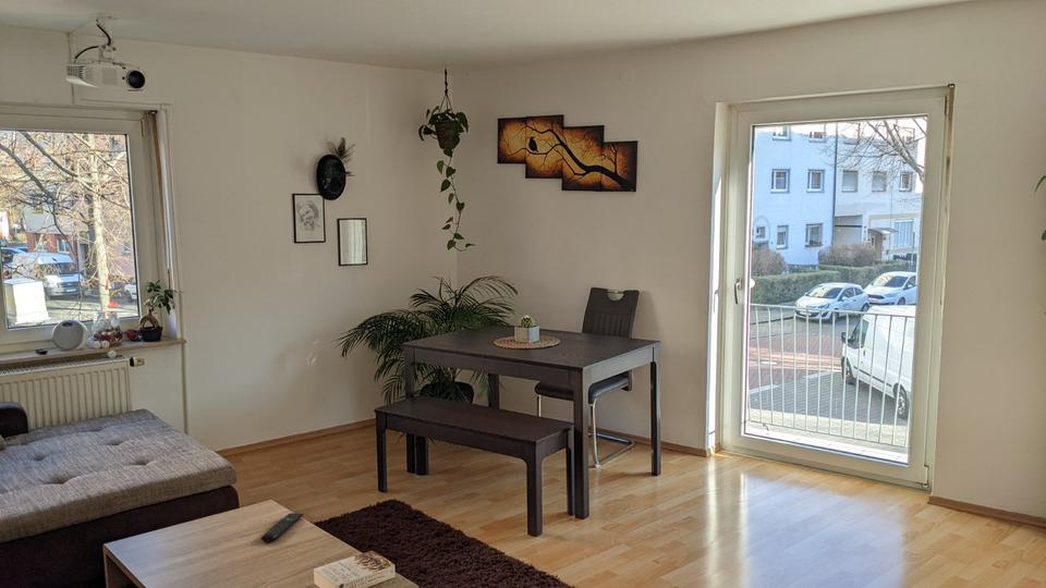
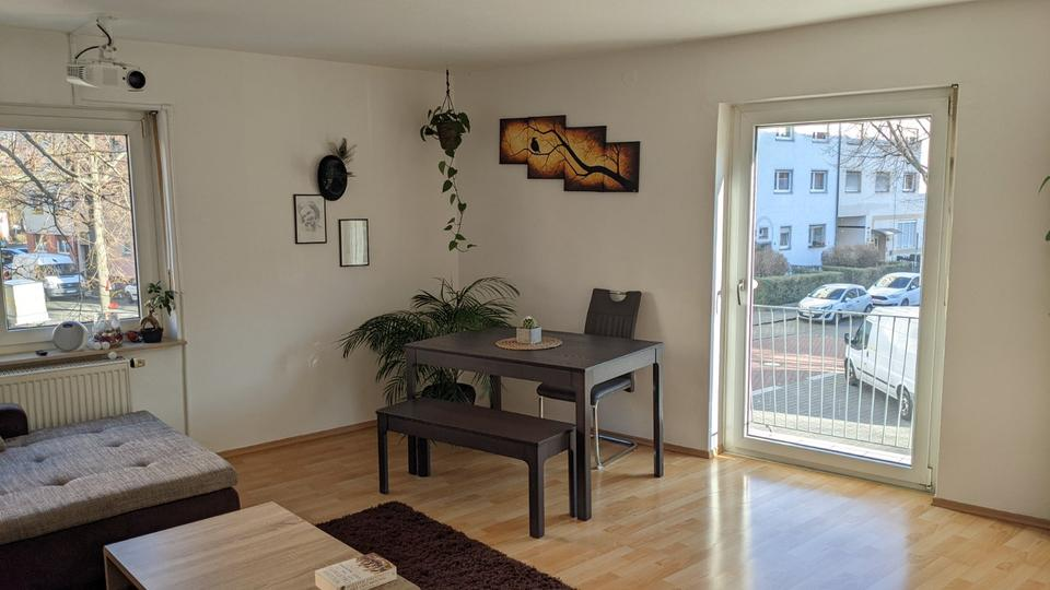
- remote control [260,512,304,543]
